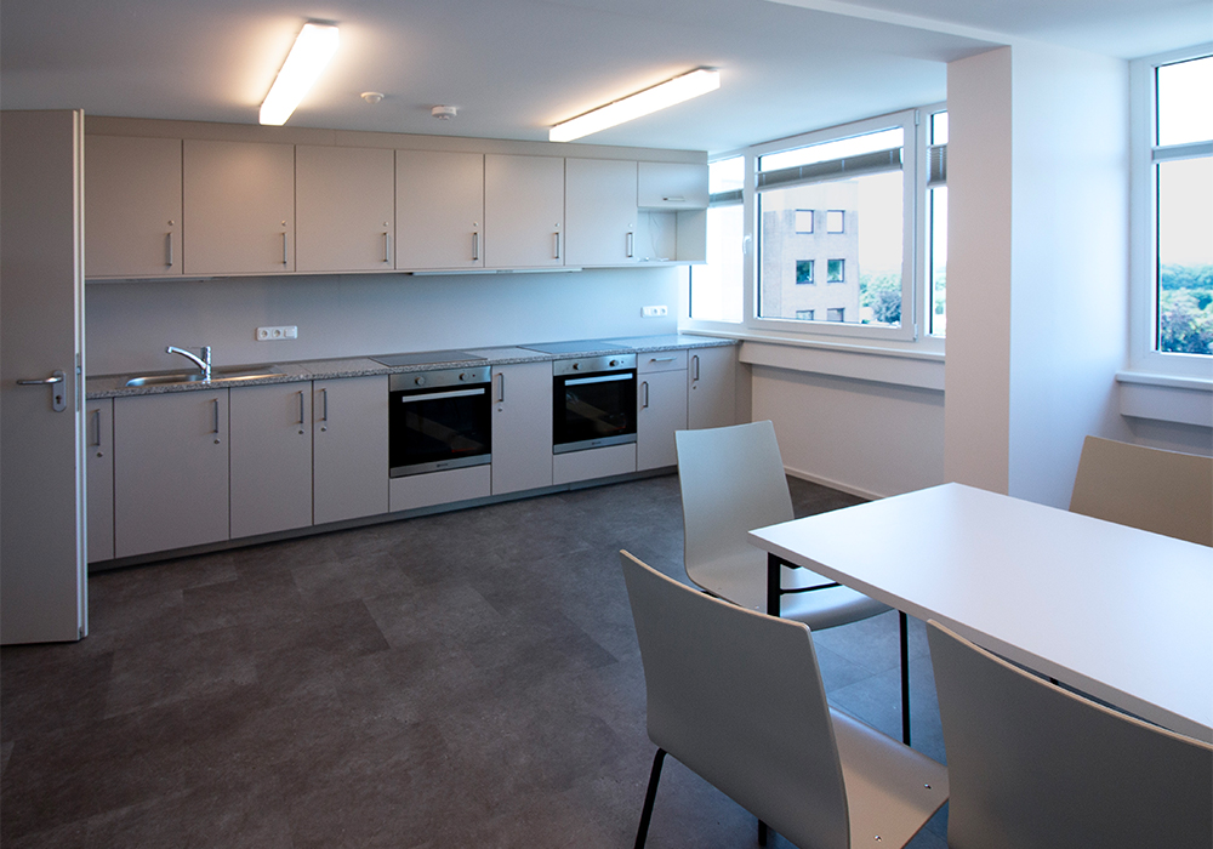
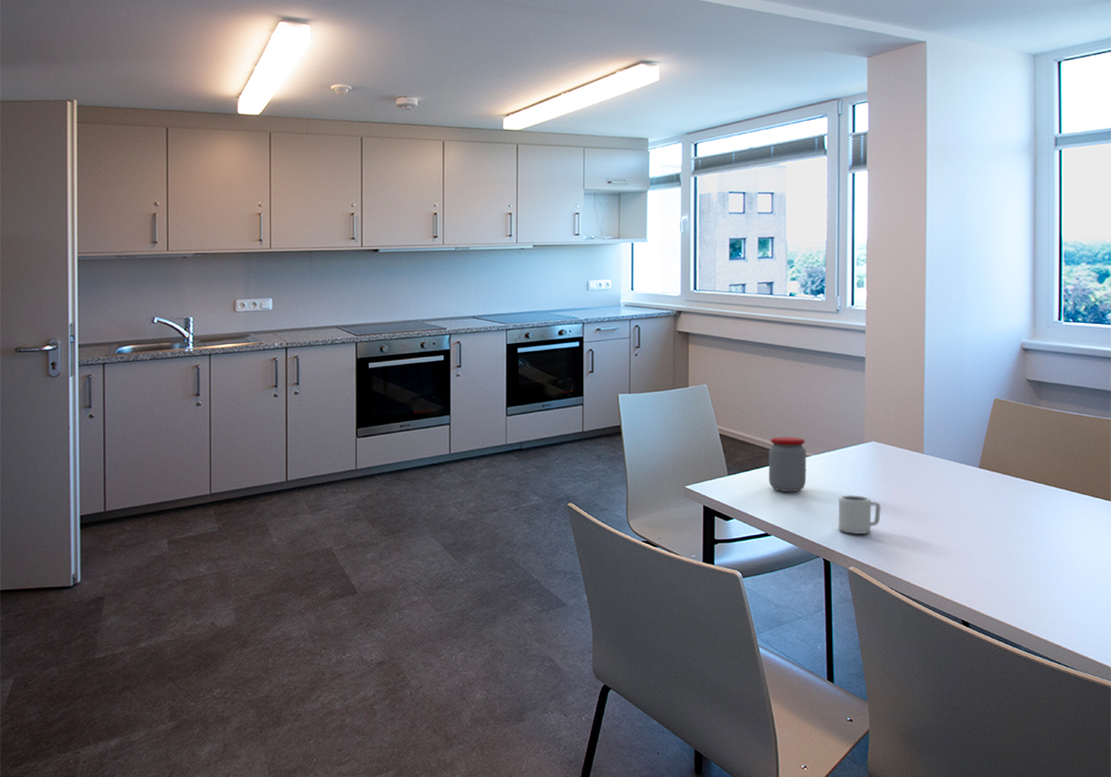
+ cup [838,494,882,535]
+ jar [768,436,807,493]
